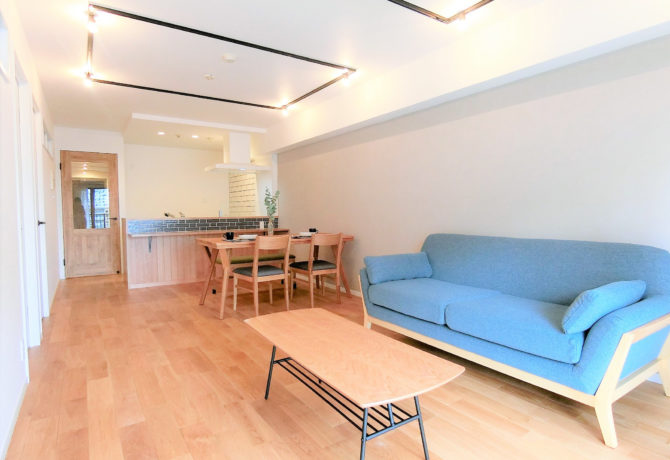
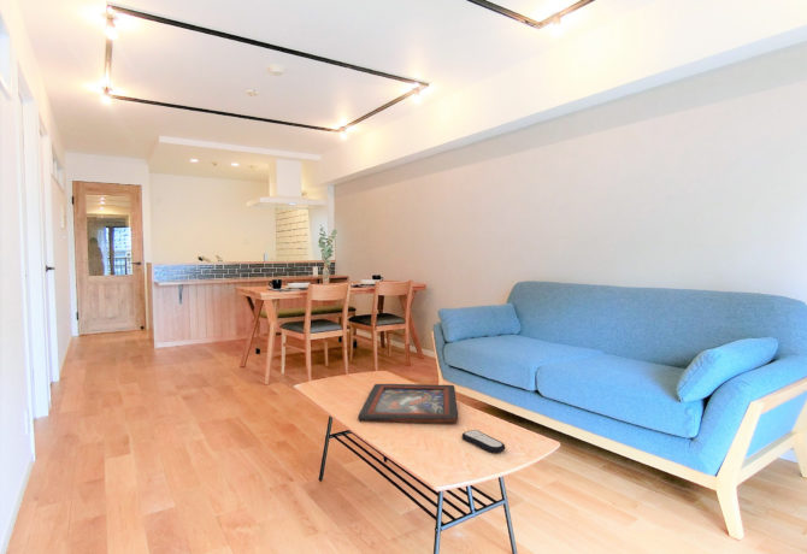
+ decorative tray [357,383,459,424]
+ remote control [461,429,506,454]
